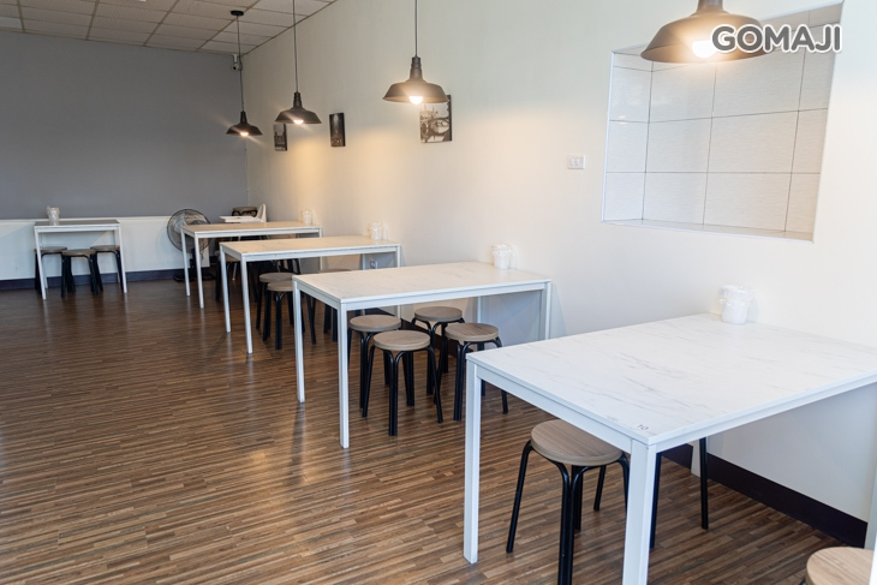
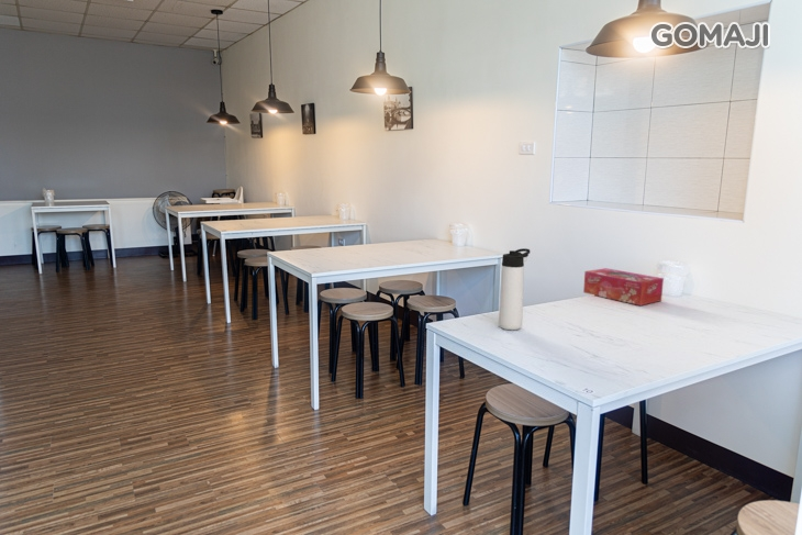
+ thermos bottle [498,247,531,331]
+ tissue box [582,267,665,306]
